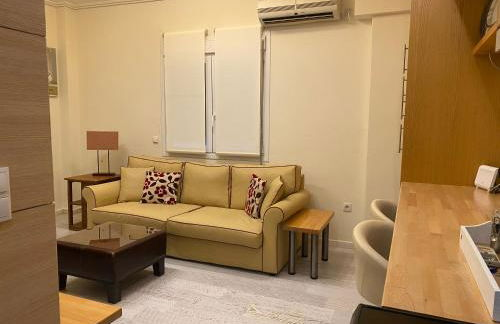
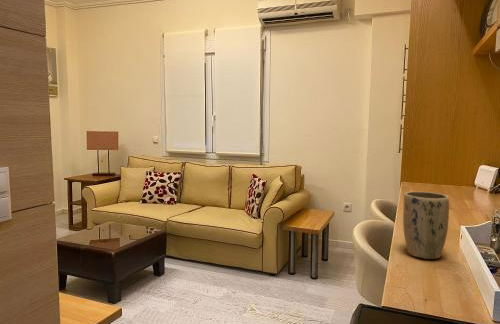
+ plant pot [402,191,450,260]
